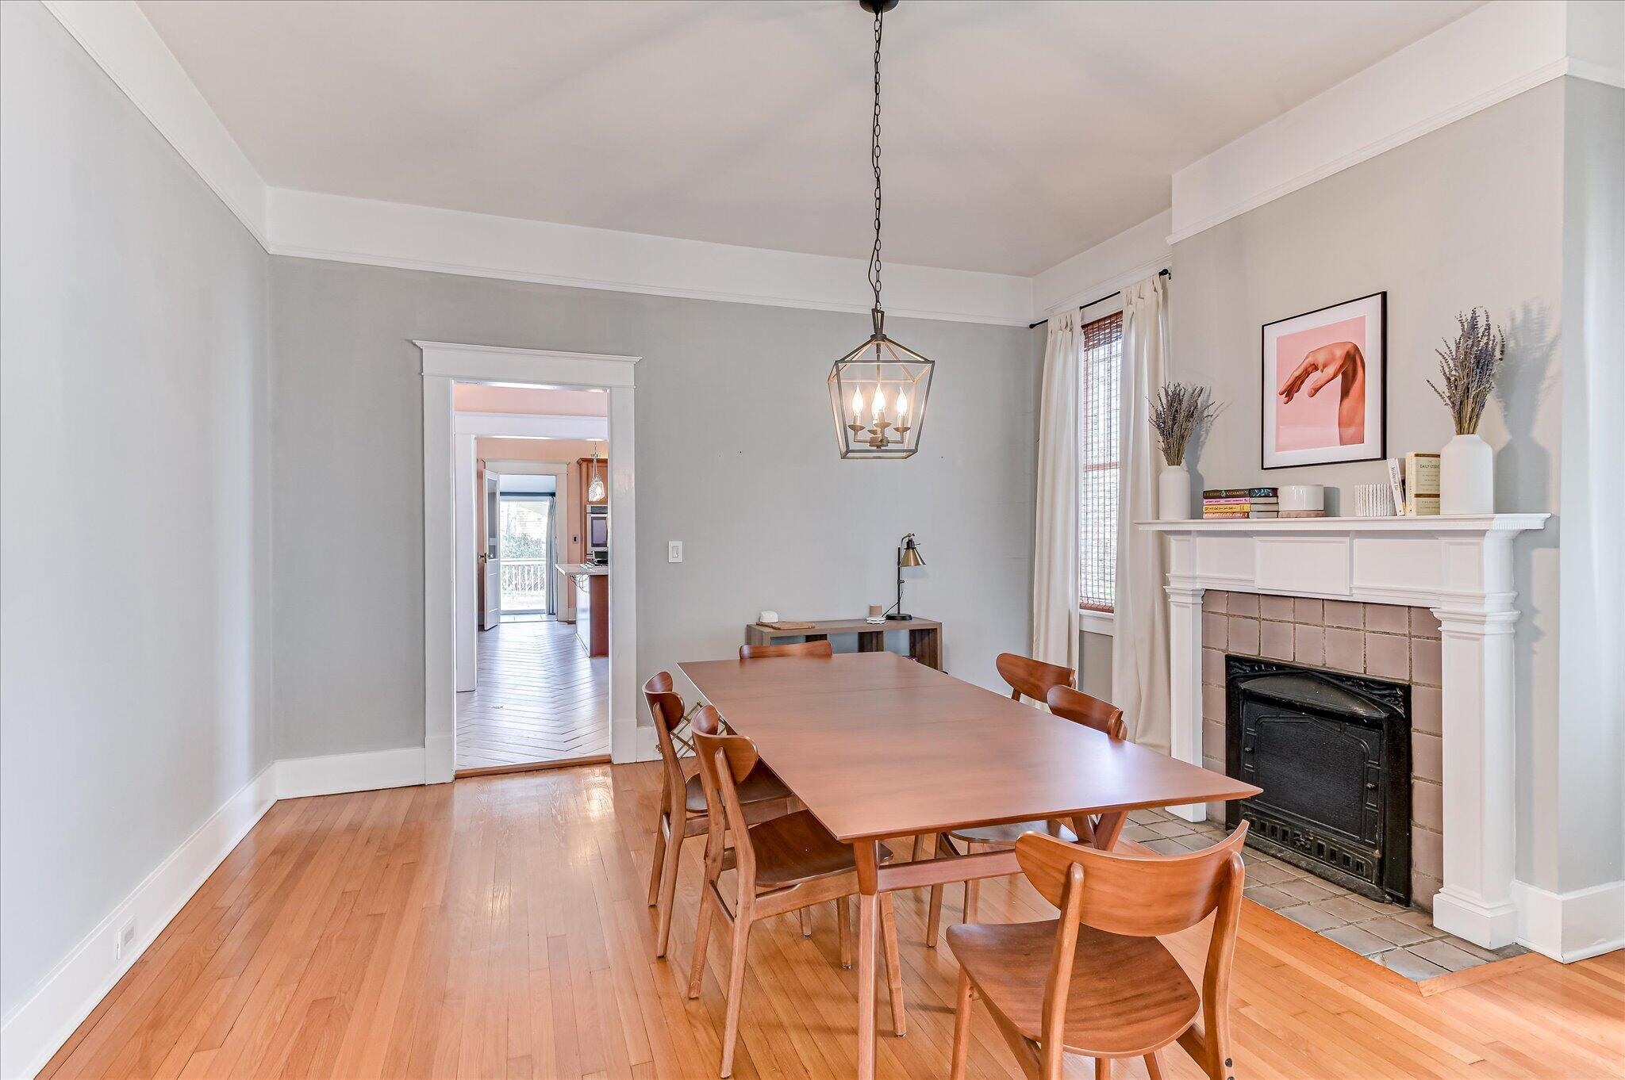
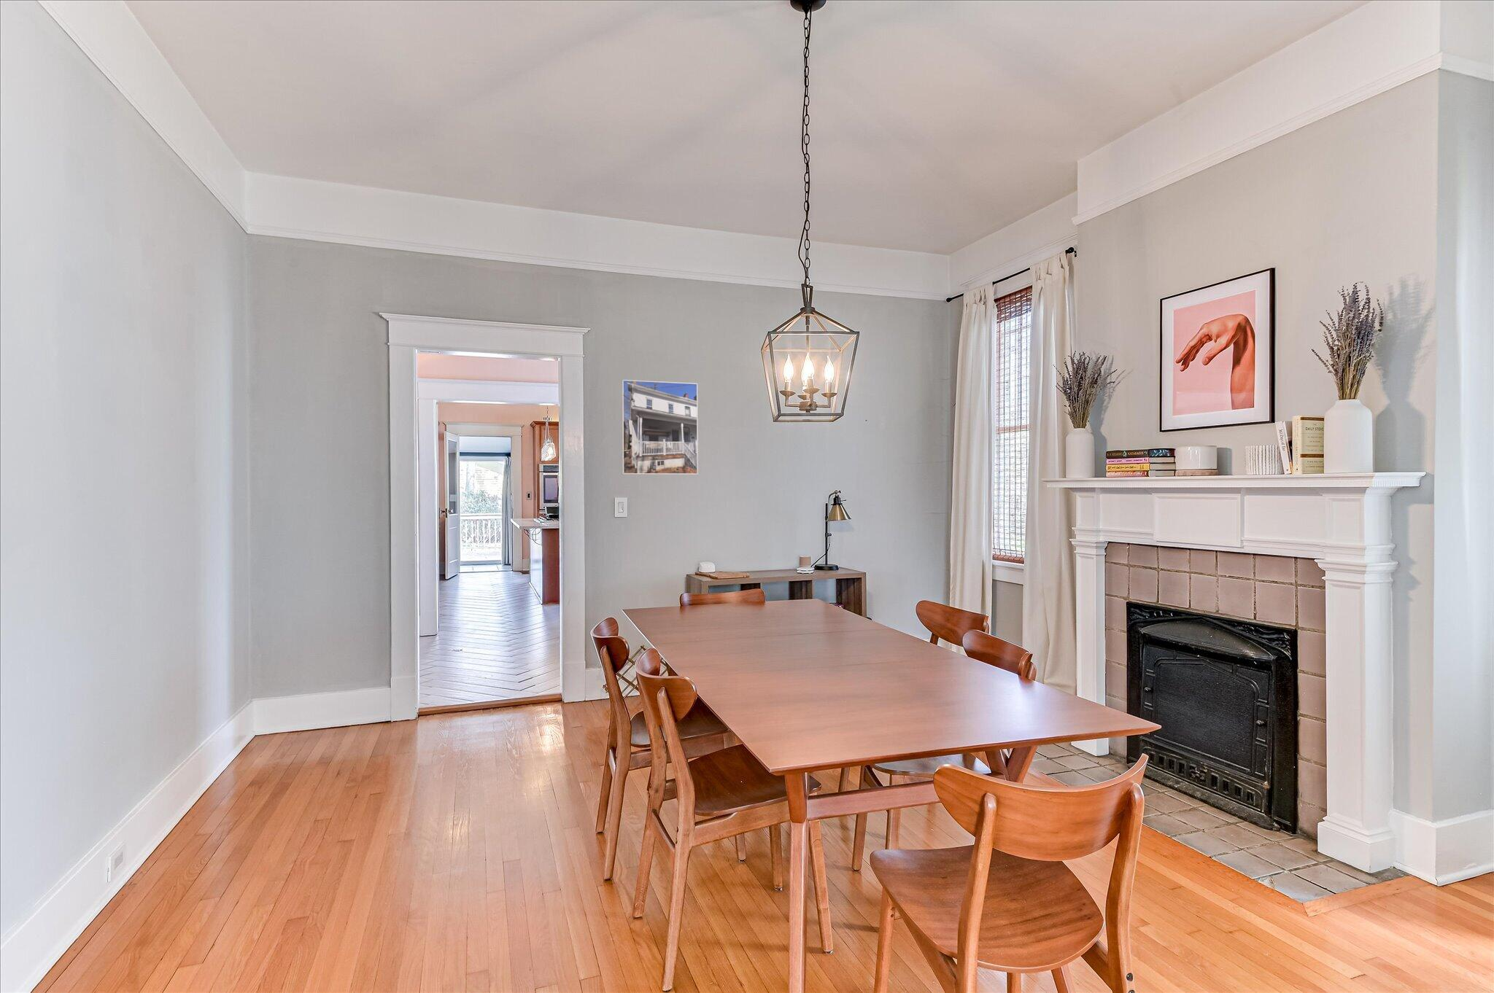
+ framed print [621,379,699,475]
